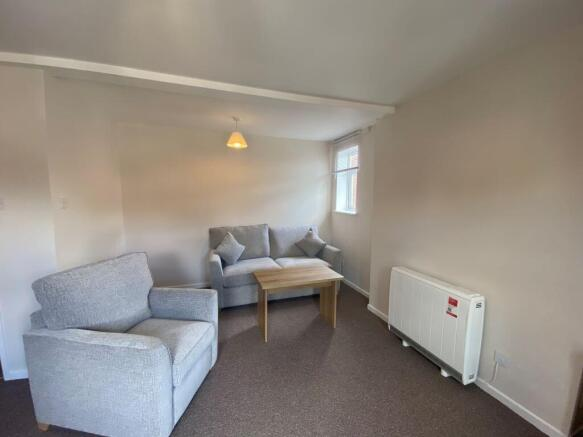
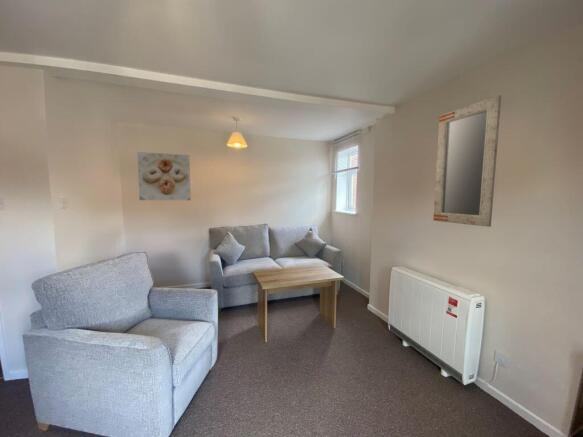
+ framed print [136,151,192,201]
+ home mirror [432,94,502,228]
